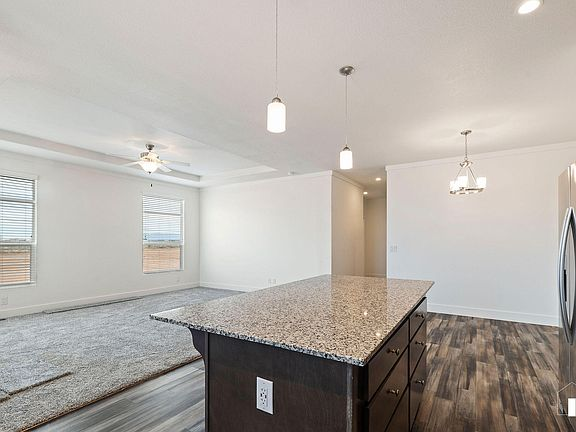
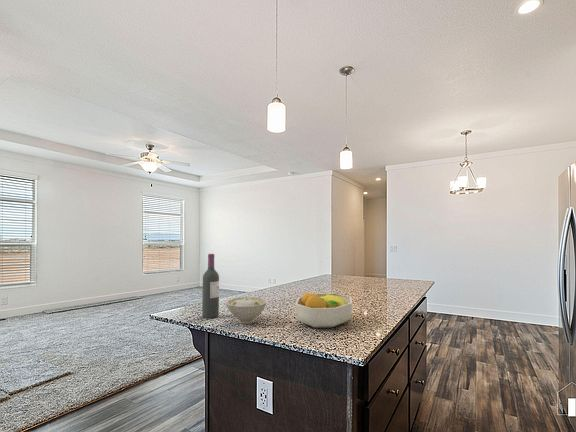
+ wine bottle [201,253,220,319]
+ fruit bowl [294,292,353,329]
+ bowl [224,296,268,325]
